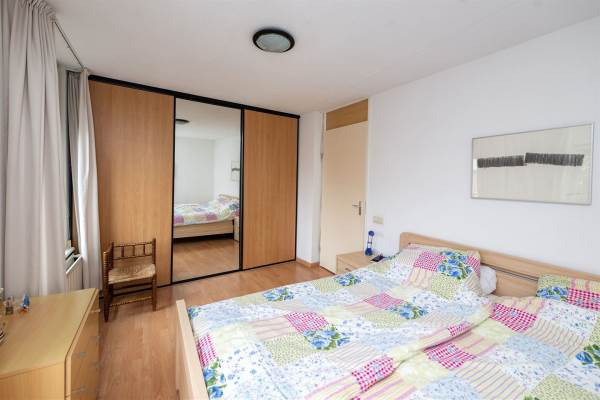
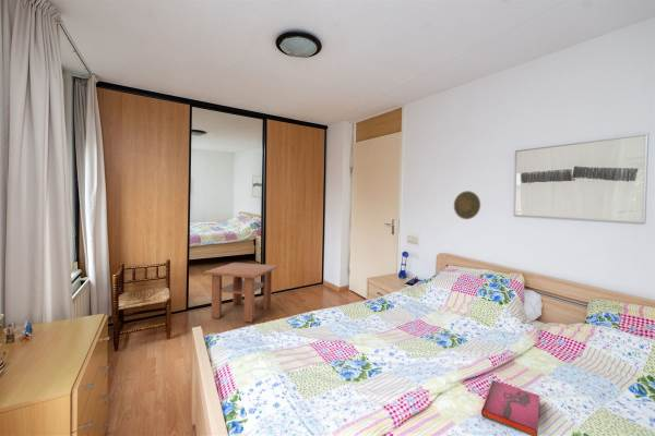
+ hardback book [480,379,540,436]
+ decorative plate [453,190,481,220]
+ coffee table [203,262,279,323]
